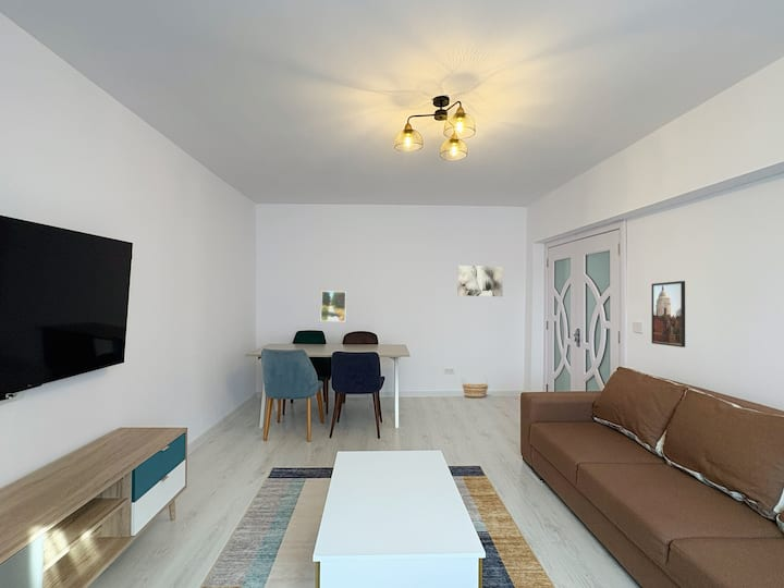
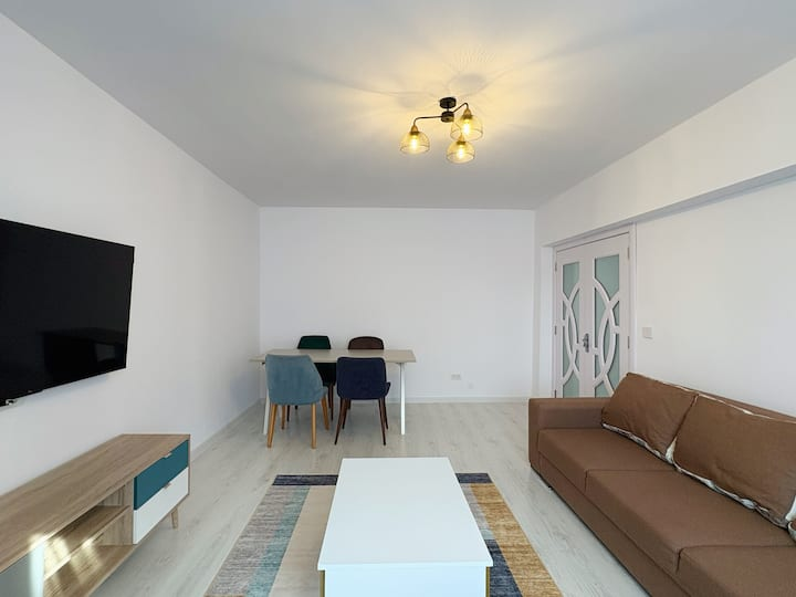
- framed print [650,280,686,348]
- basket [462,370,489,399]
- wall art [456,265,504,297]
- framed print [320,290,347,322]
